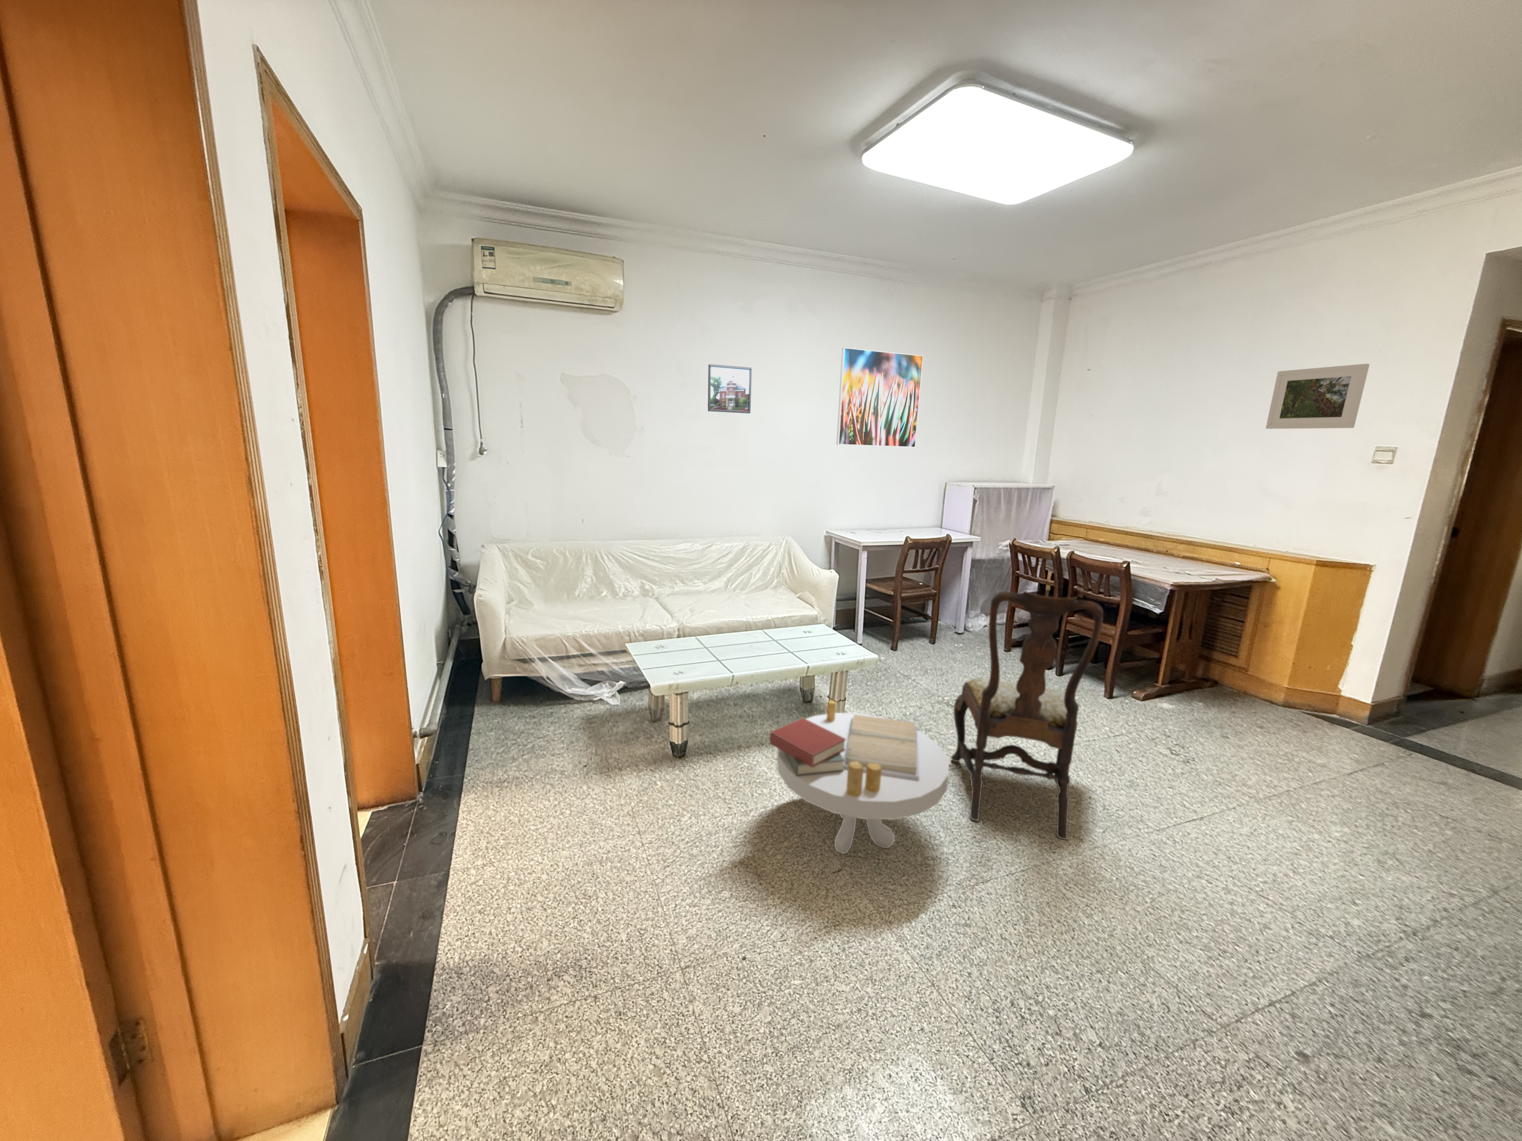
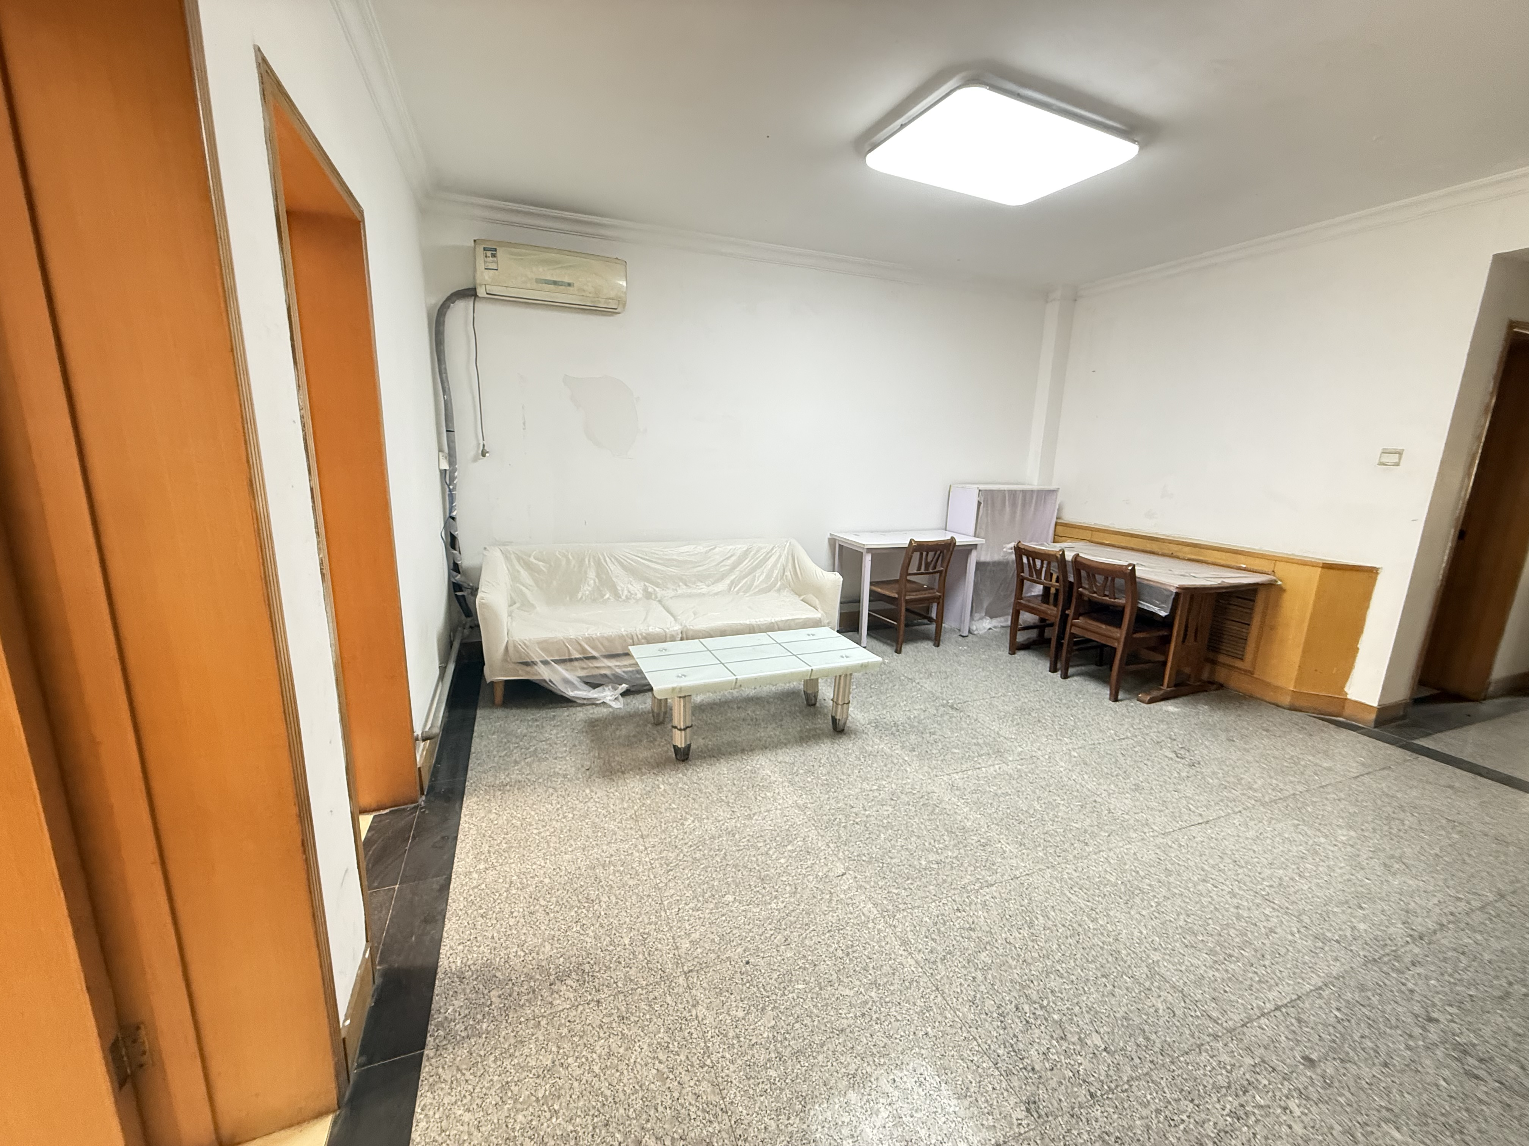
- side table [769,700,949,855]
- dining chair [950,591,1104,840]
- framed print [837,348,924,448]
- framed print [707,363,751,413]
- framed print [1266,363,1370,429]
